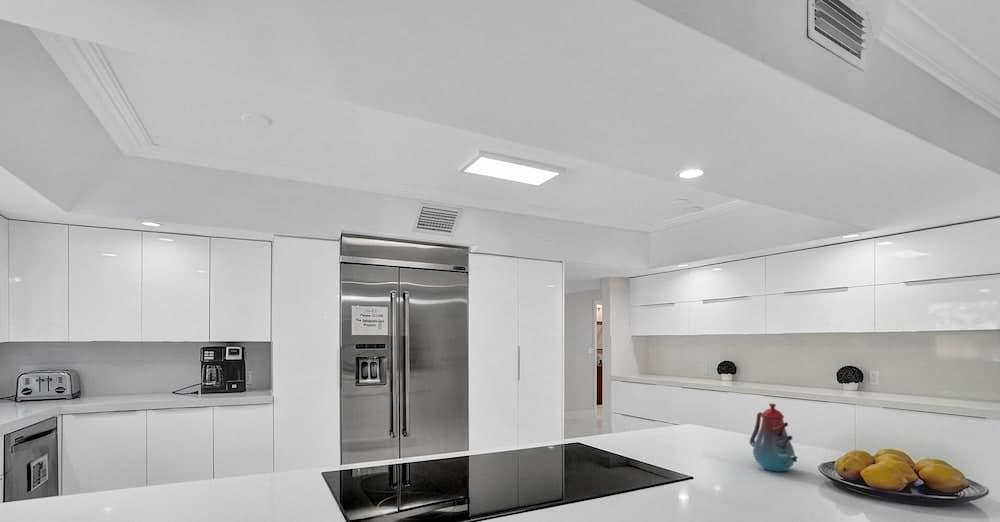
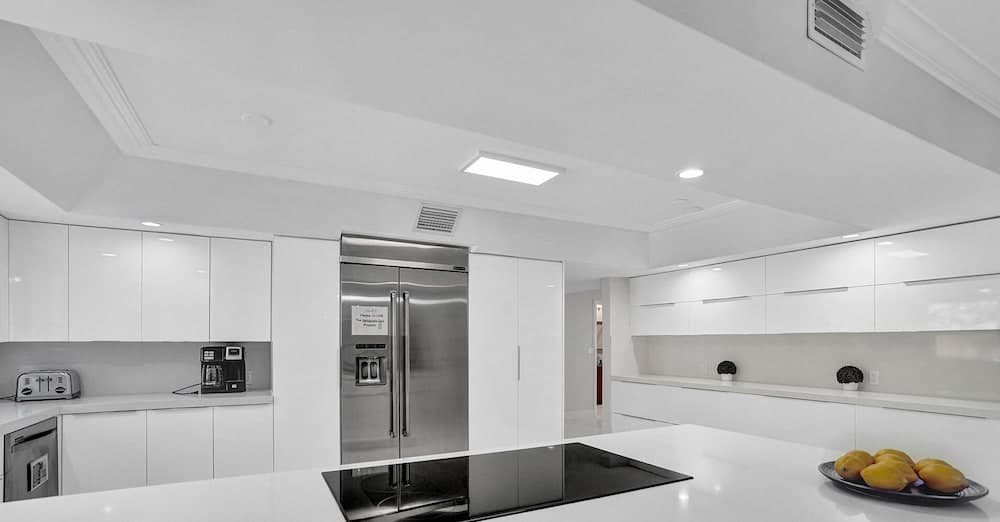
- teakettle [749,402,799,473]
